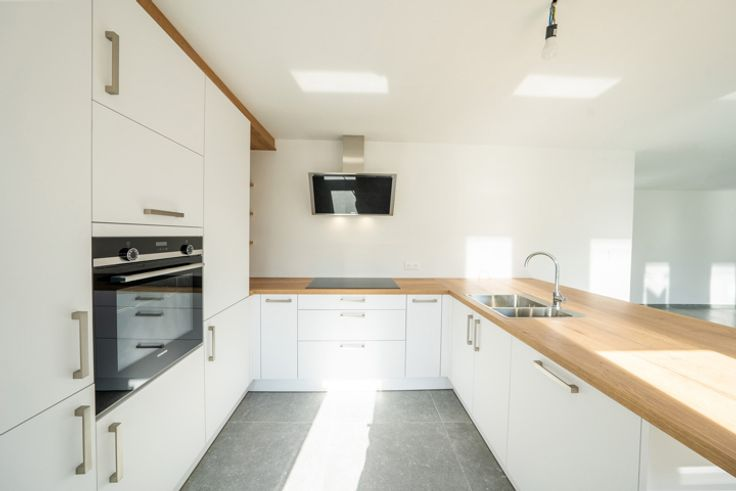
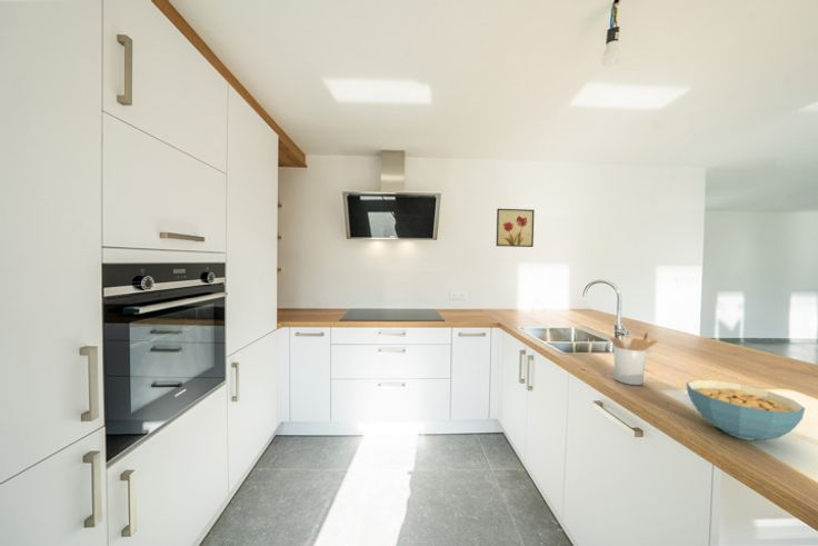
+ cereal bowl [686,379,806,441]
+ utensil holder [610,330,658,386]
+ wall art [495,208,536,248]
